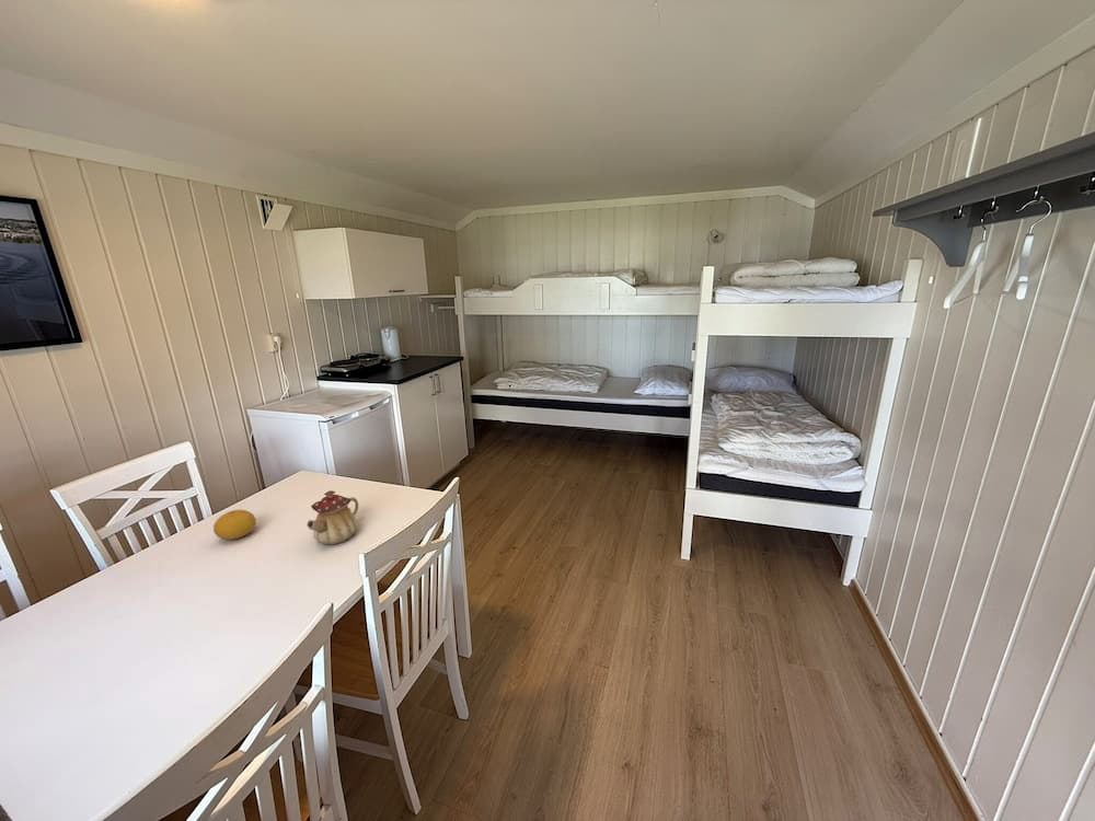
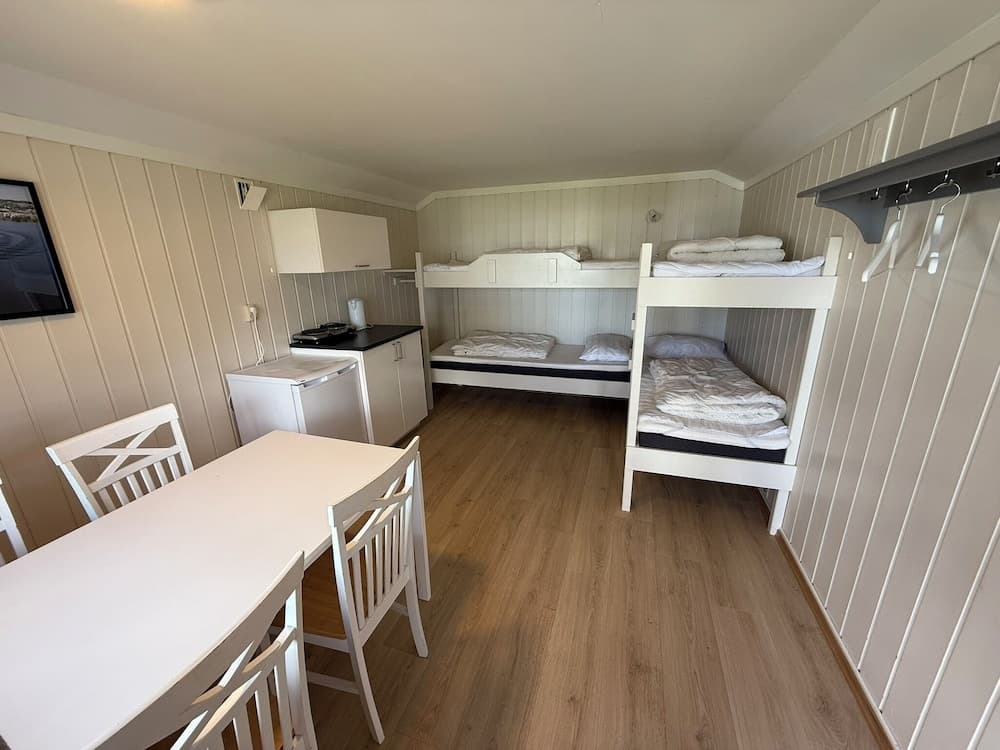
- teapot [306,489,359,546]
- fruit [212,509,257,541]
